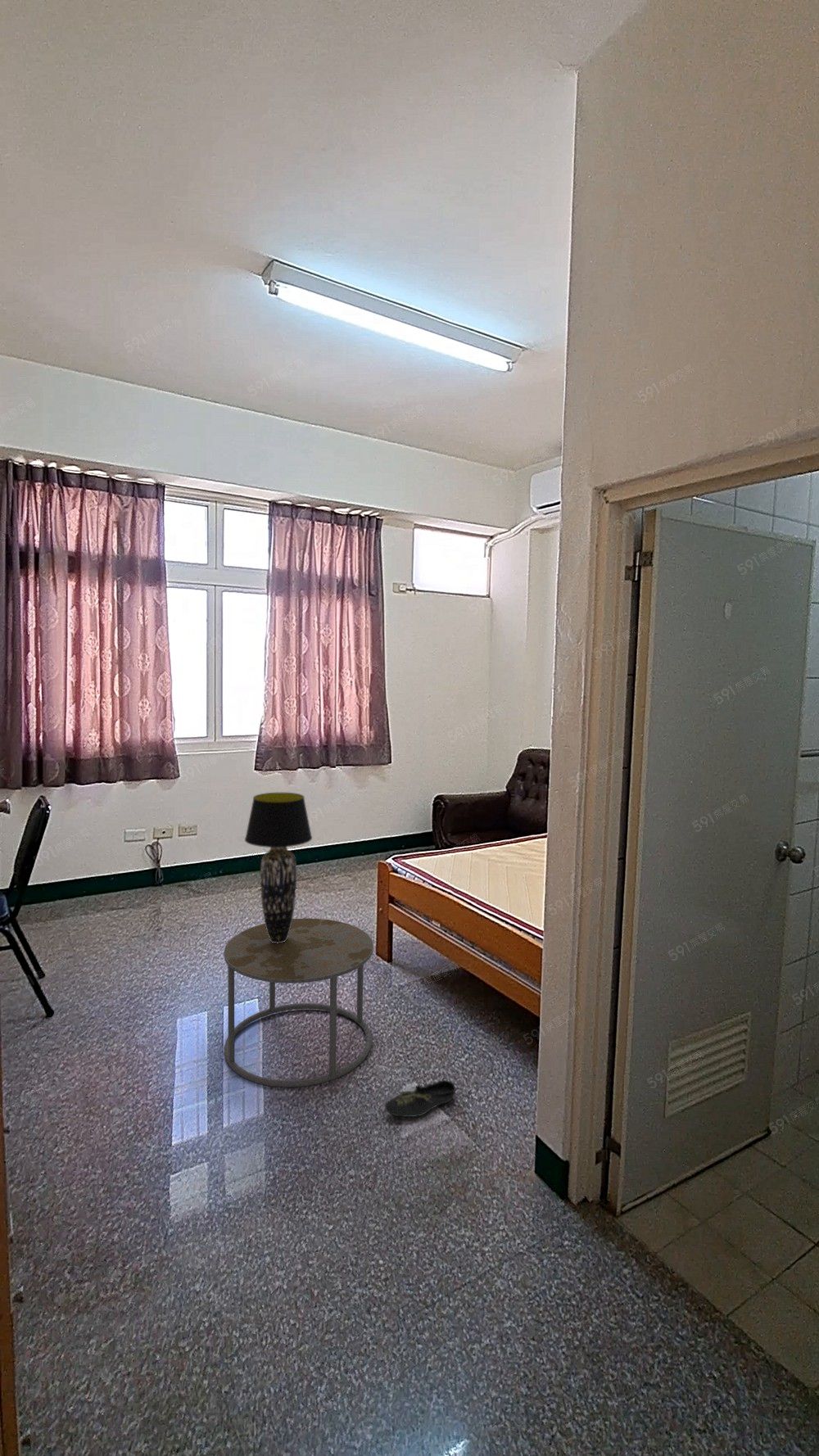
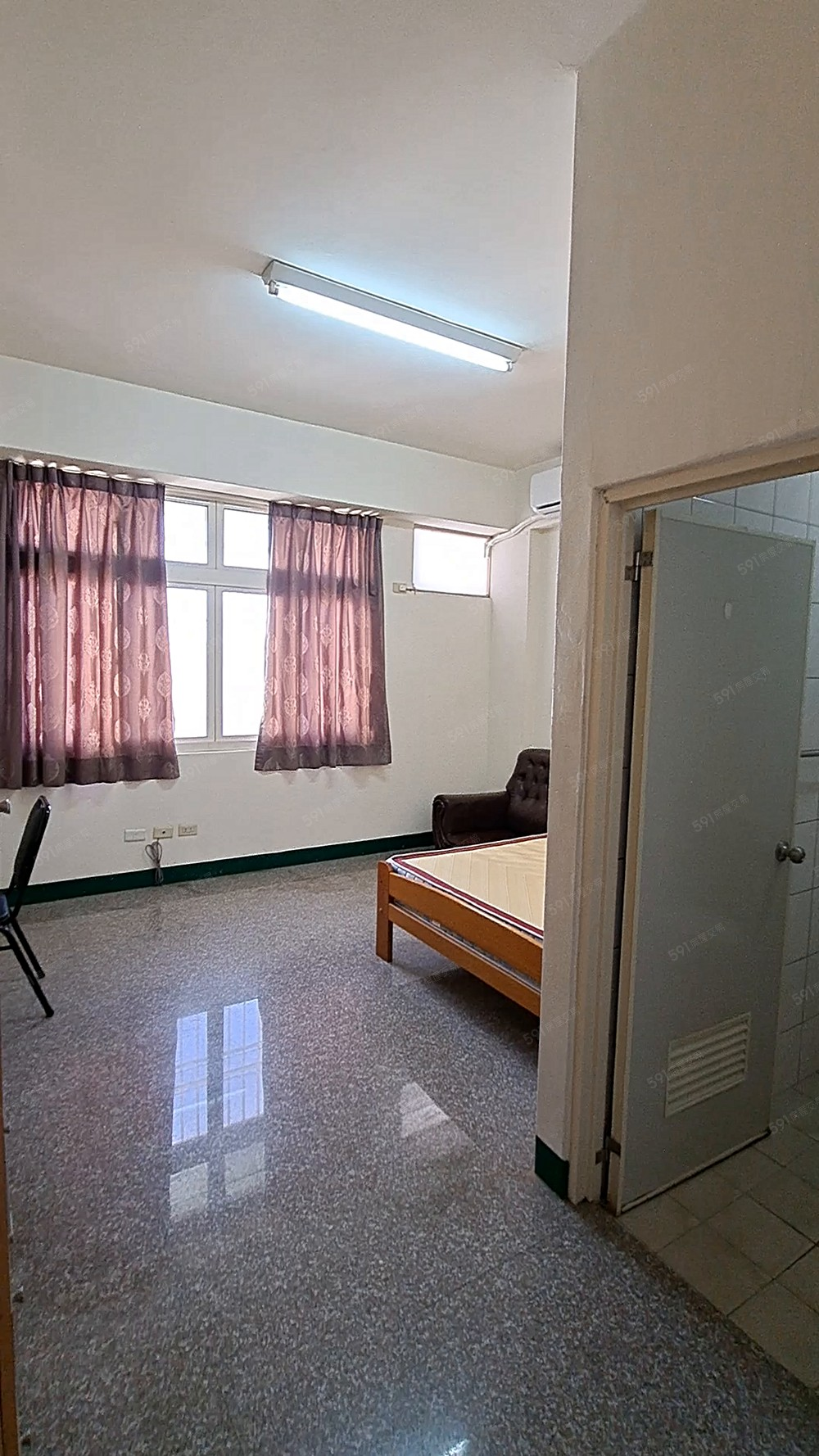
- side table [223,917,374,1088]
- shoe [384,1079,456,1118]
- table lamp [244,792,313,943]
